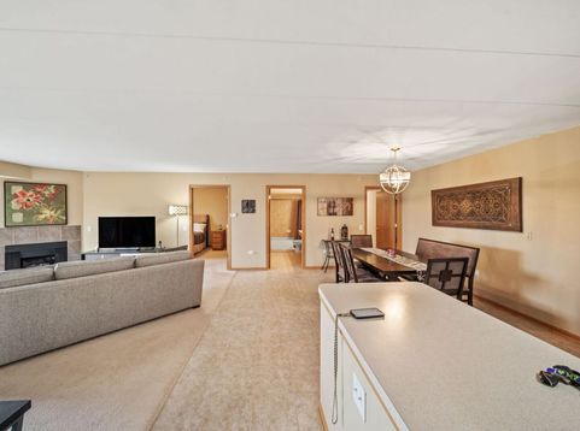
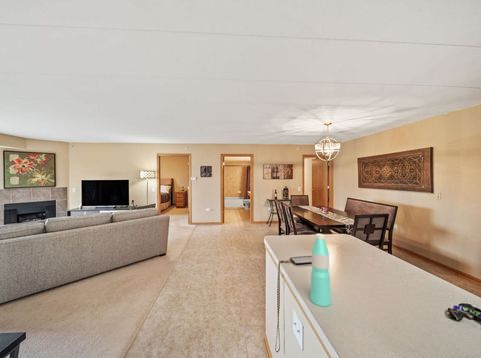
+ water bottle [309,233,332,307]
